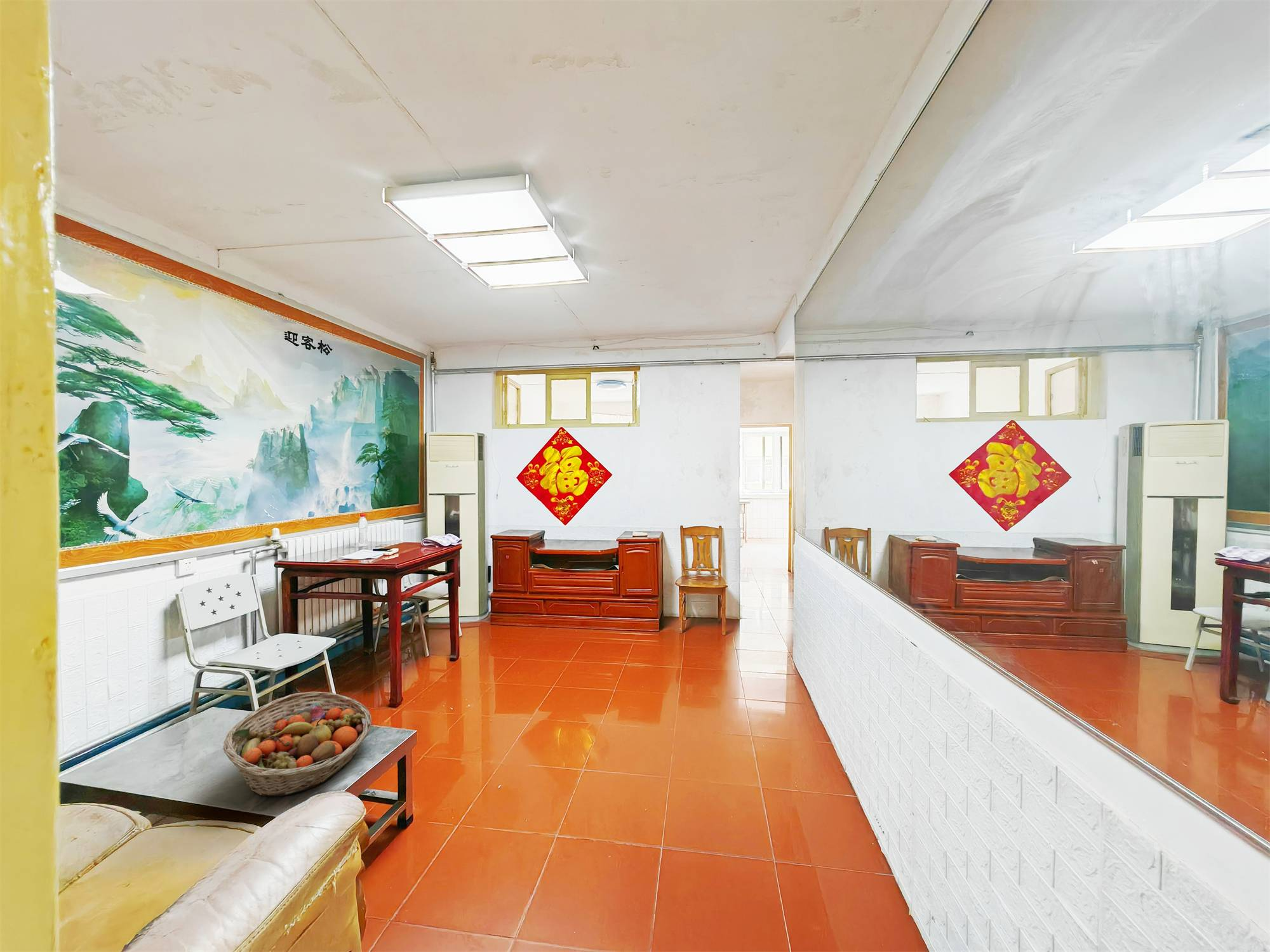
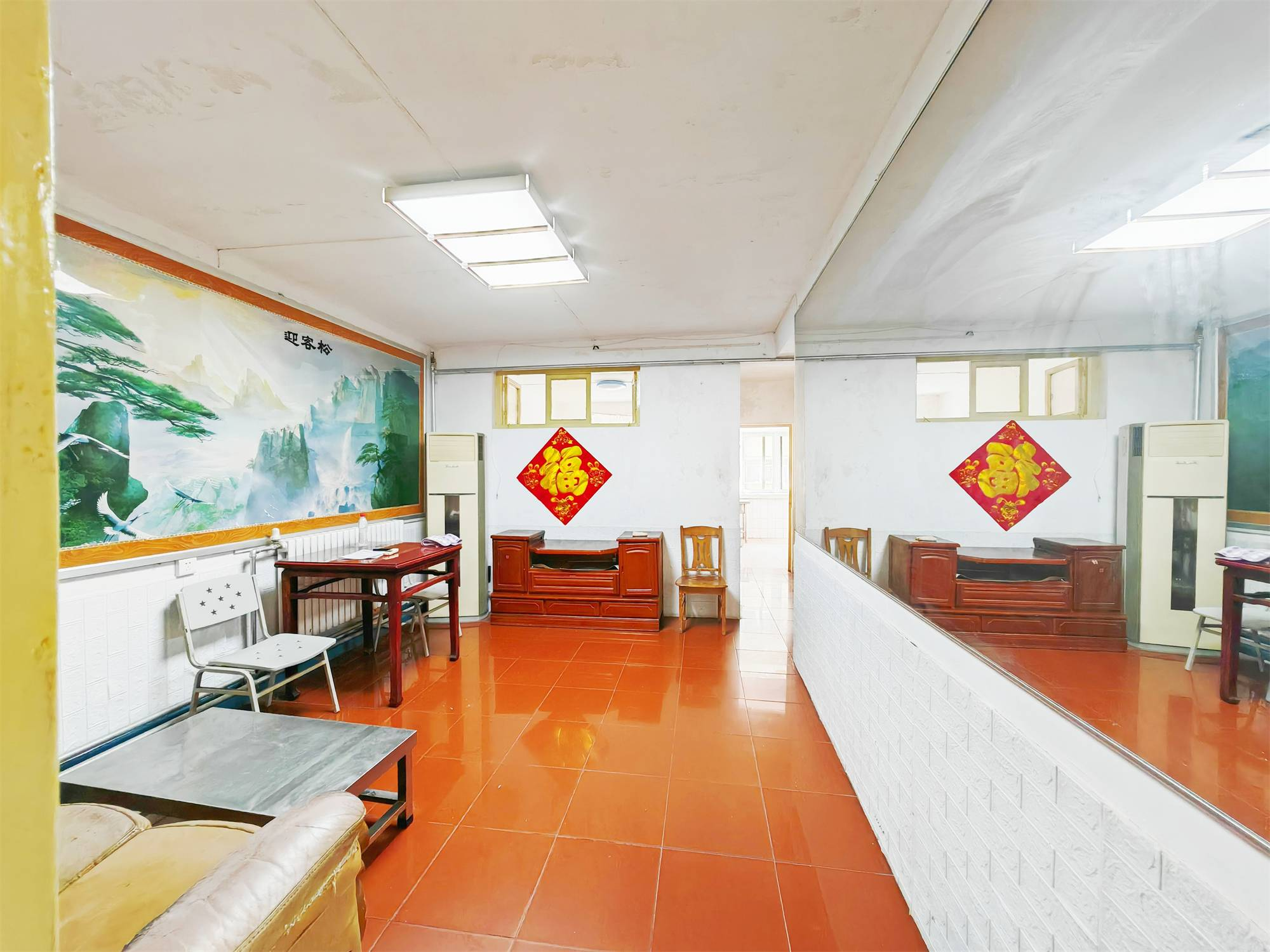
- fruit basket [223,691,372,797]
